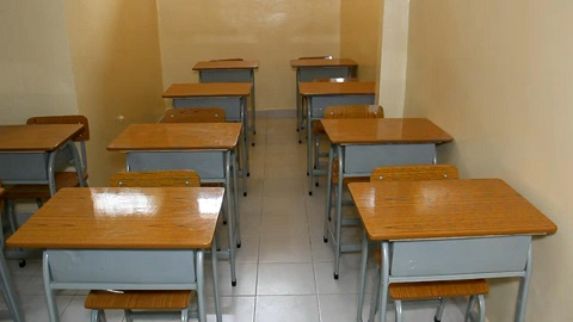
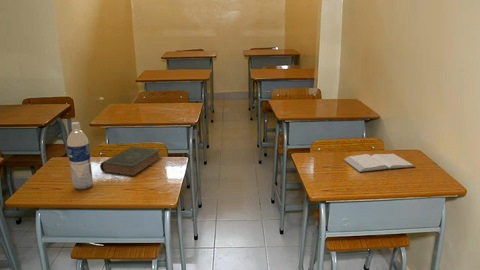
+ water bottle [66,121,94,190]
+ book [343,153,416,173]
+ book [99,145,162,177]
